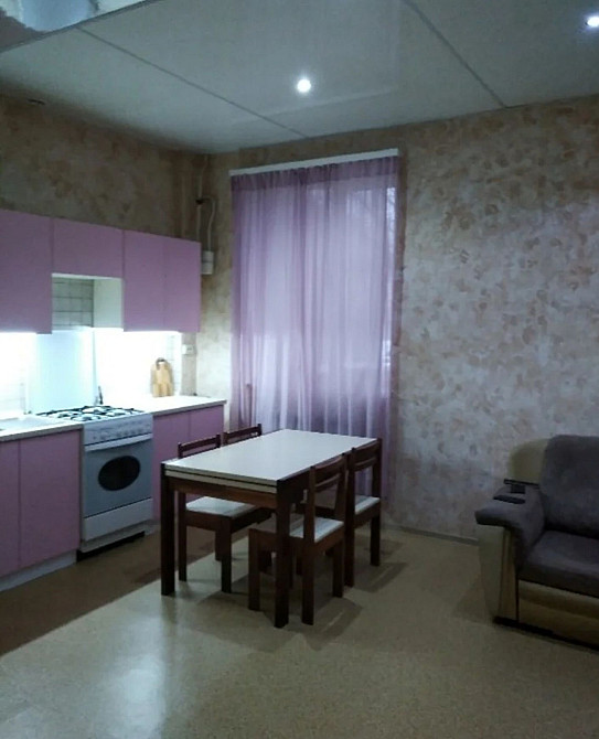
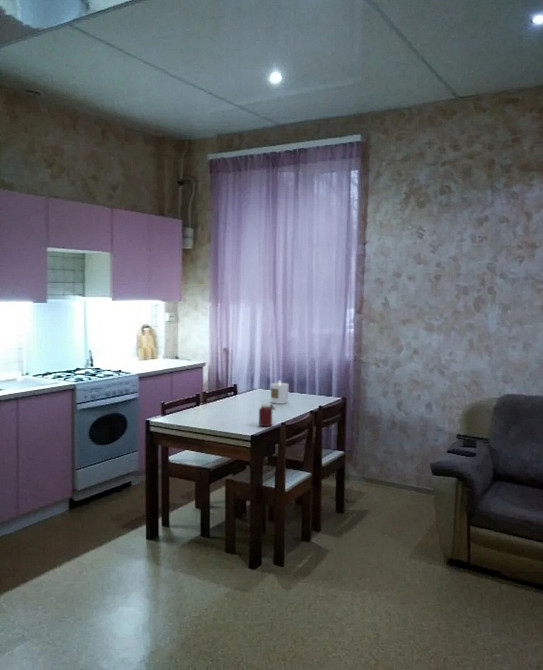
+ candle [270,380,290,405]
+ jar [258,403,277,427]
